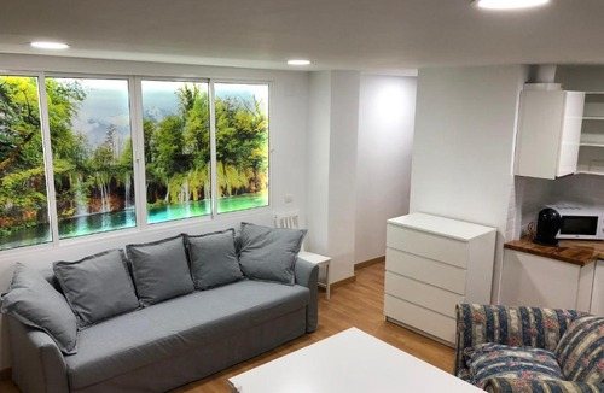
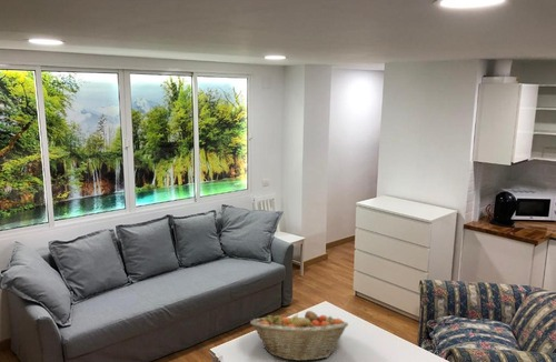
+ fruit basket [249,309,349,362]
